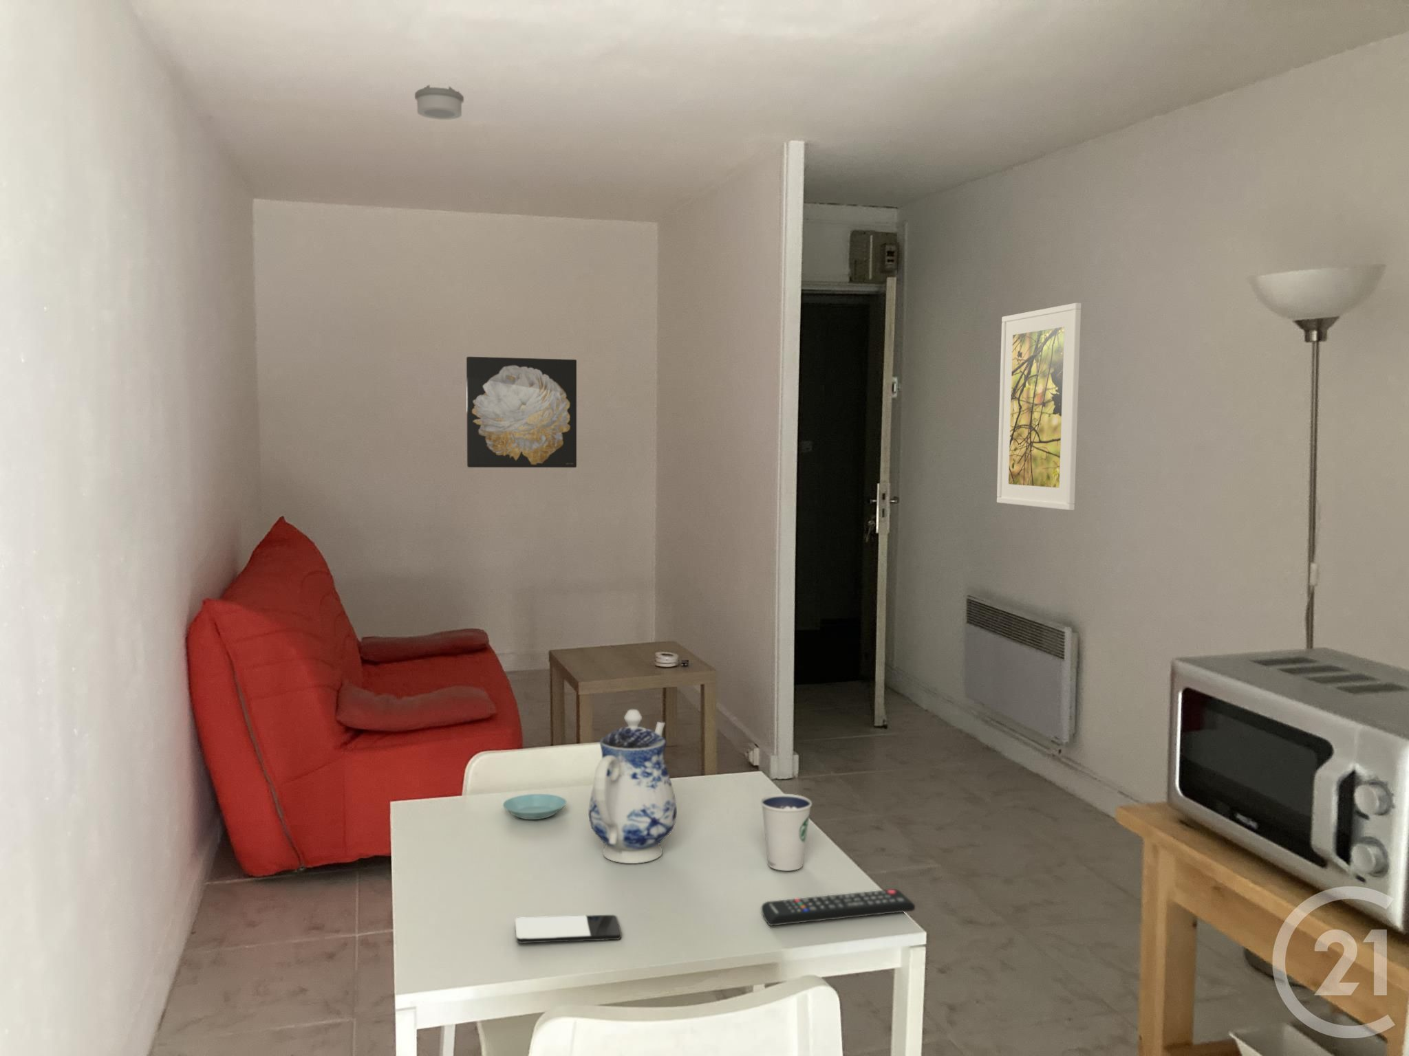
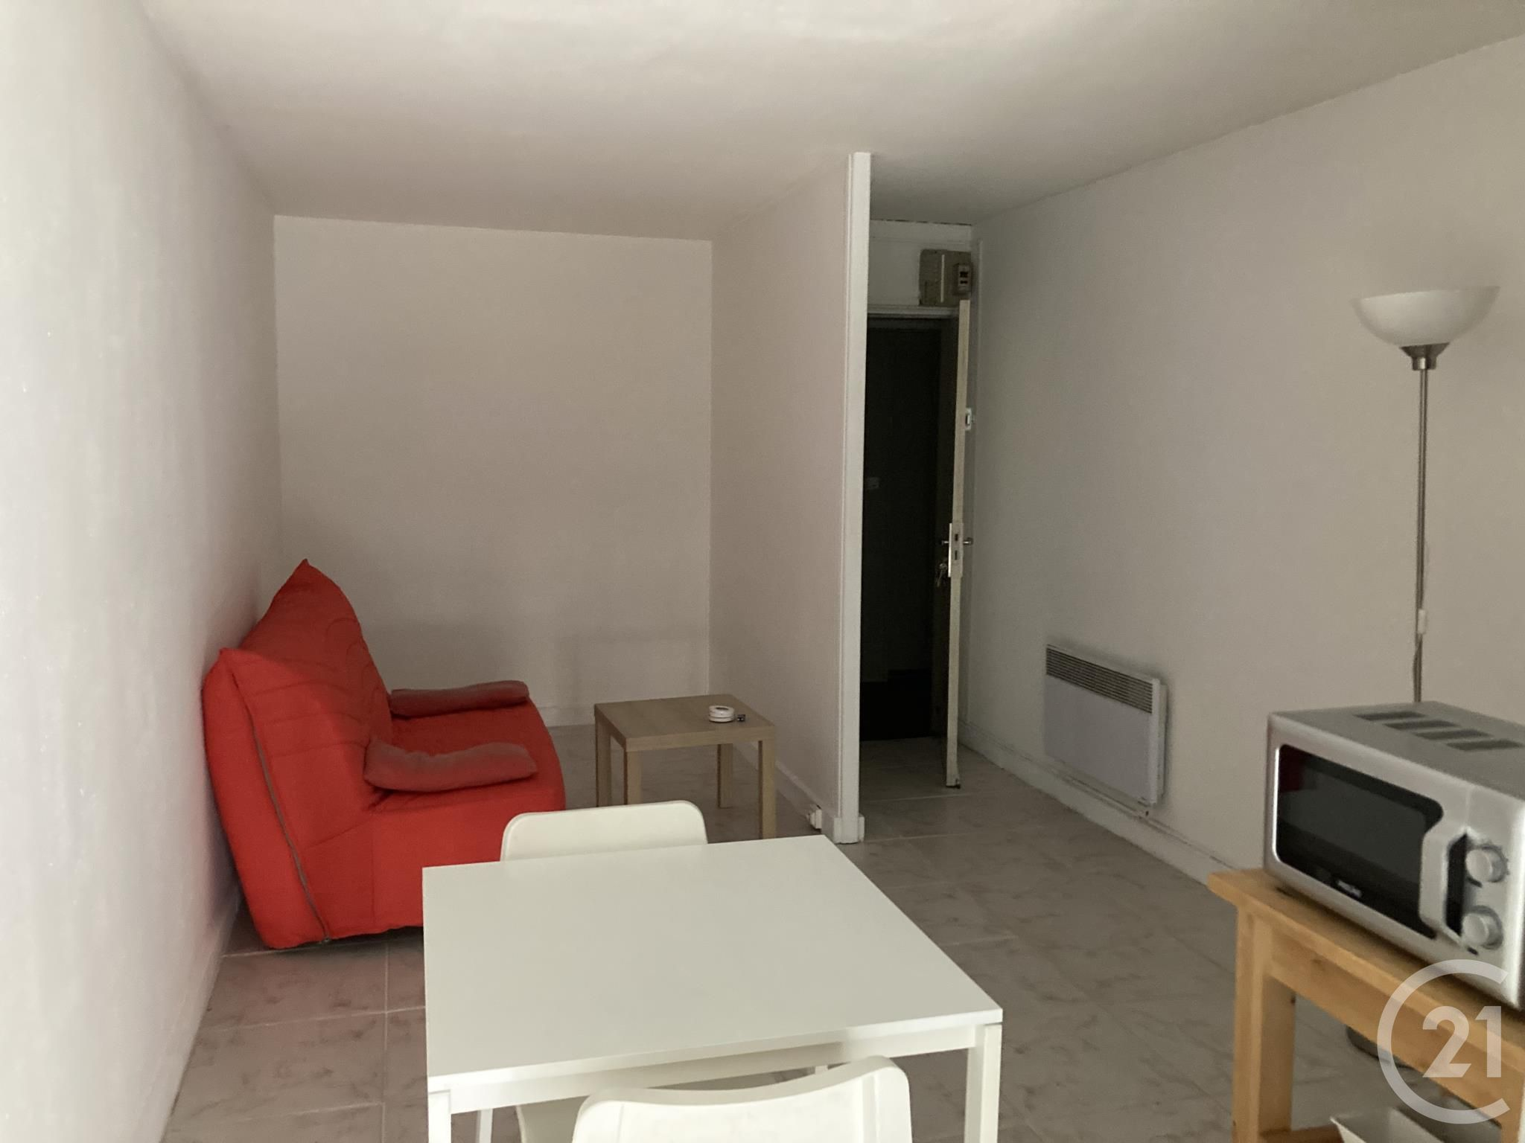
- saucer [503,793,567,820]
- smoke detector [414,84,465,120]
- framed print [996,302,1082,511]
- teapot [588,709,678,864]
- dixie cup [760,793,812,871]
- remote control [761,889,915,926]
- smartphone [515,914,622,944]
- wall art [466,356,577,468]
